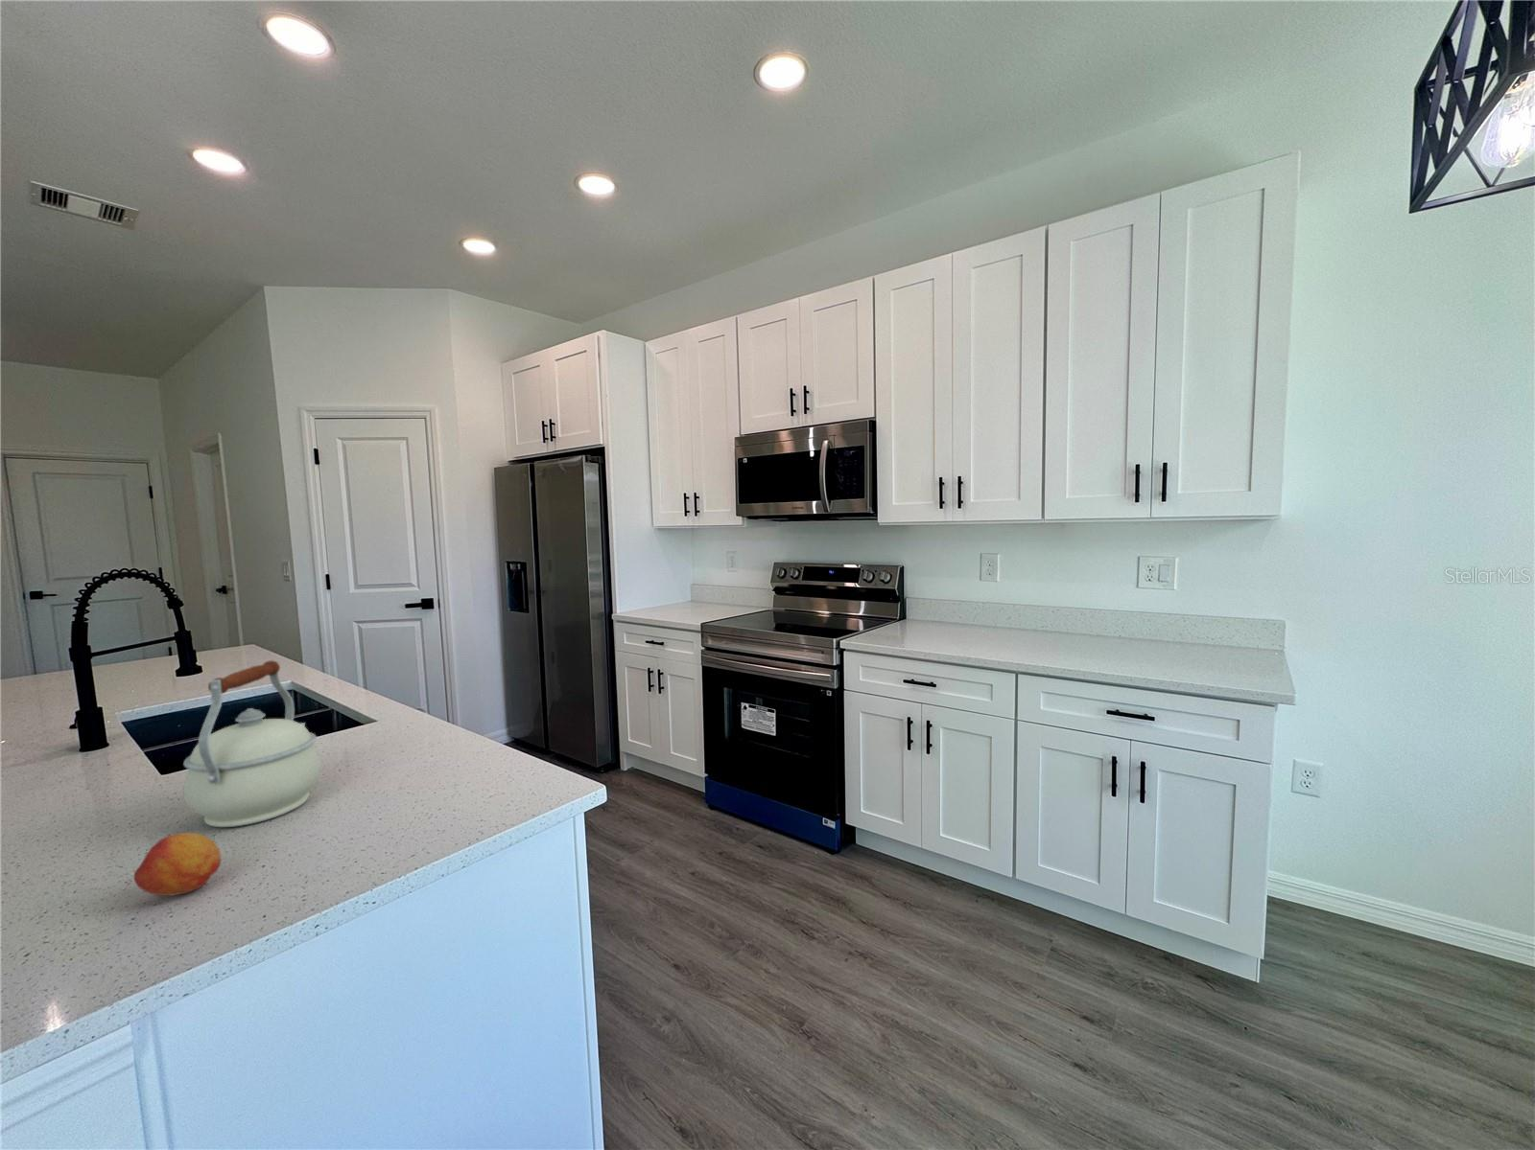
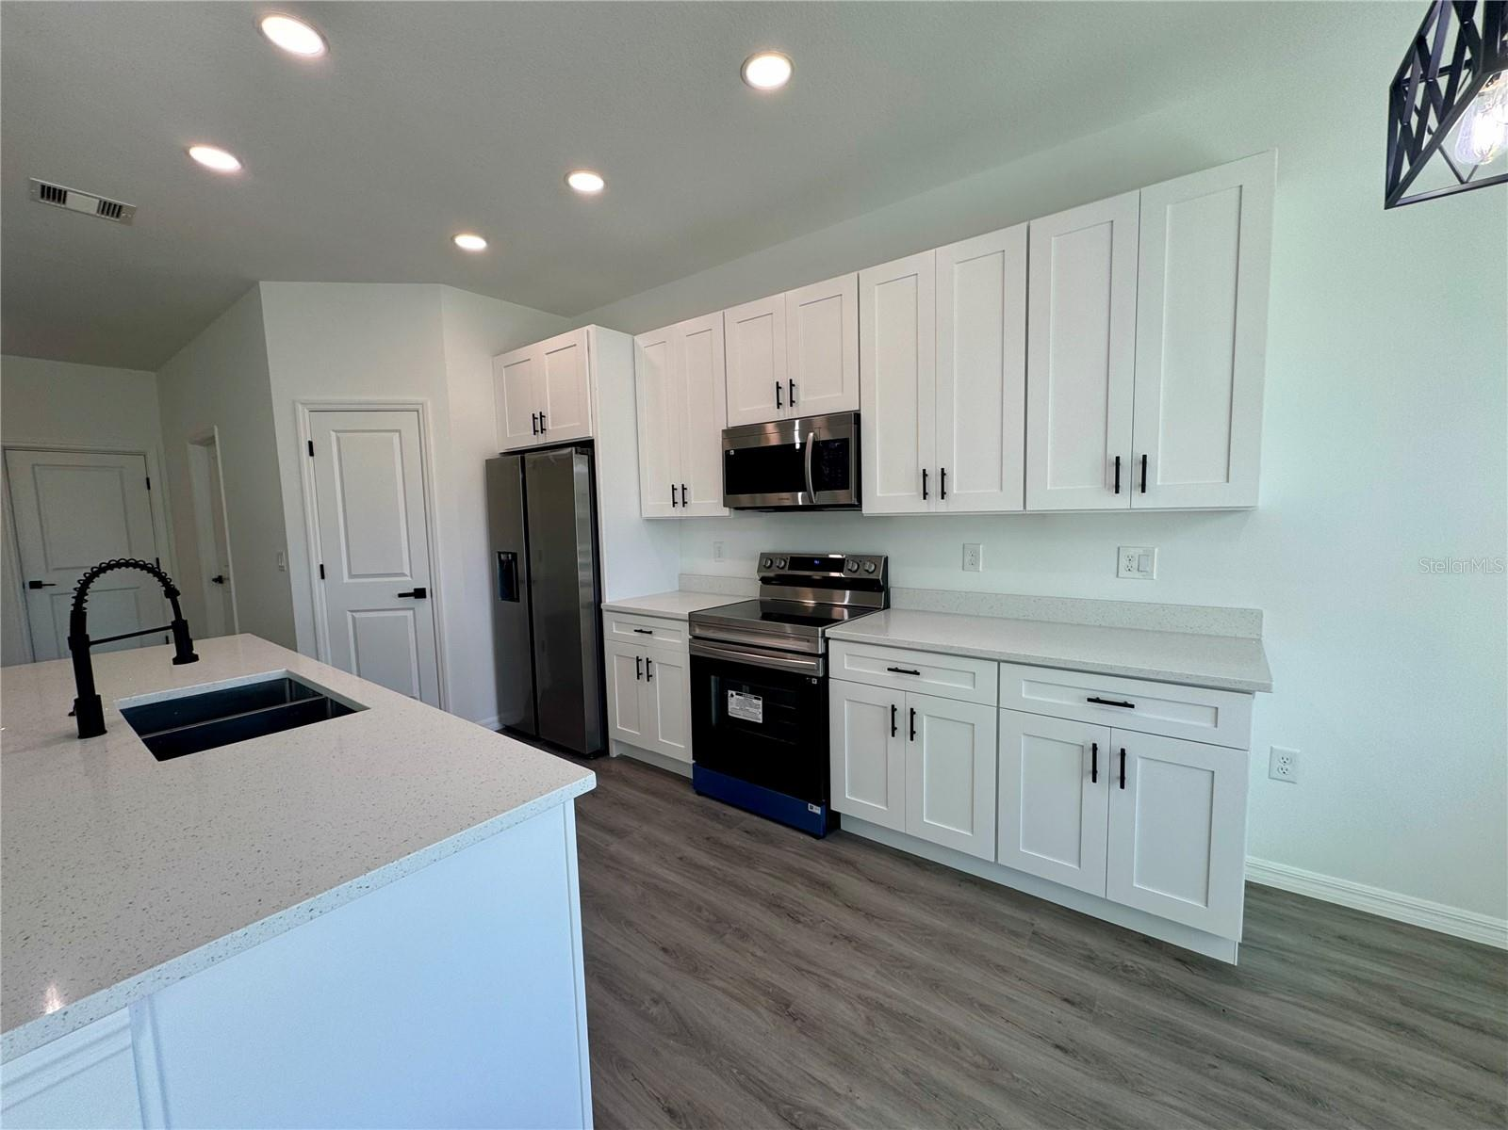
- kettle [183,660,323,827]
- fruit [133,832,221,898]
